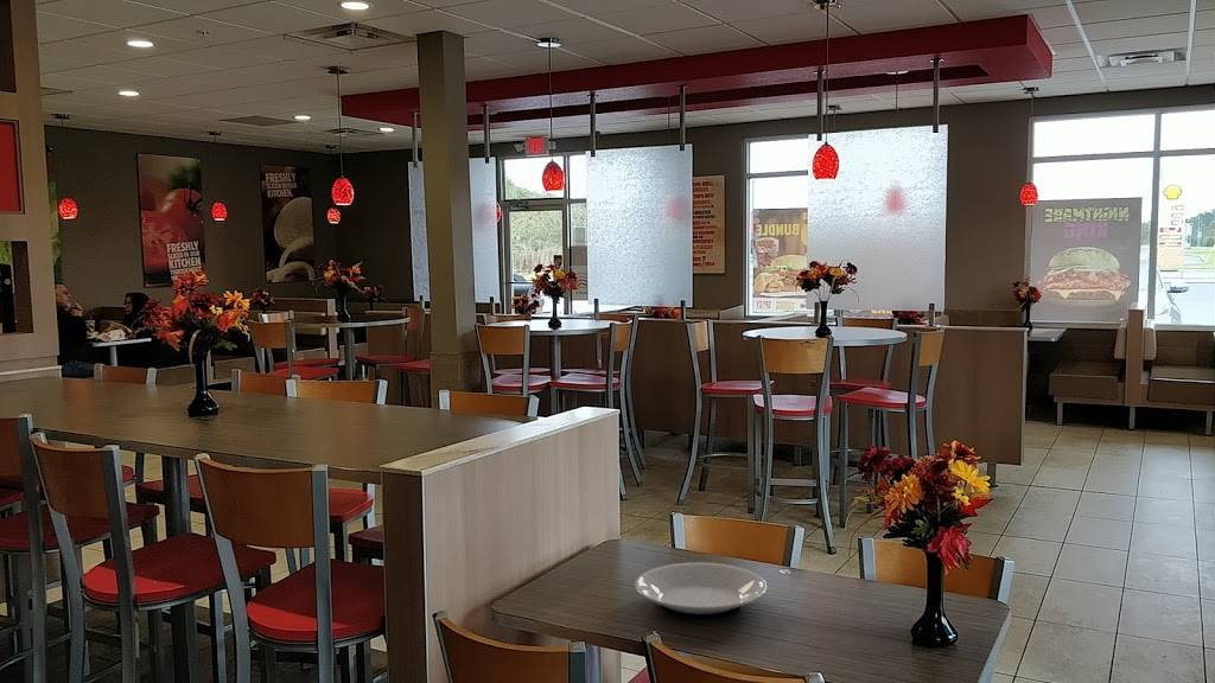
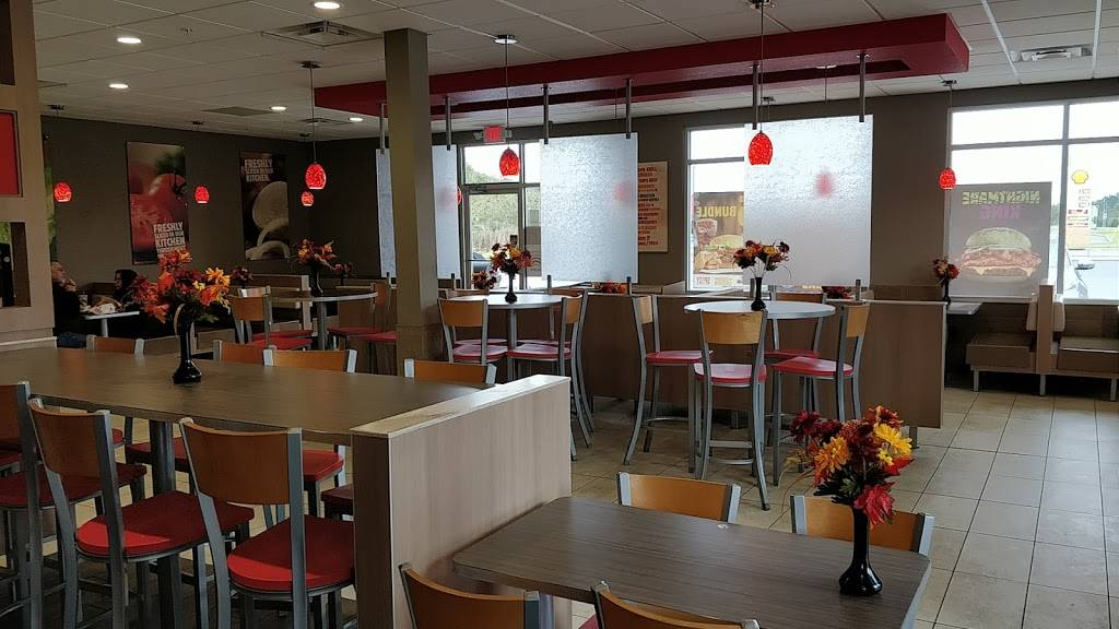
- plate [634,561,768,619]
